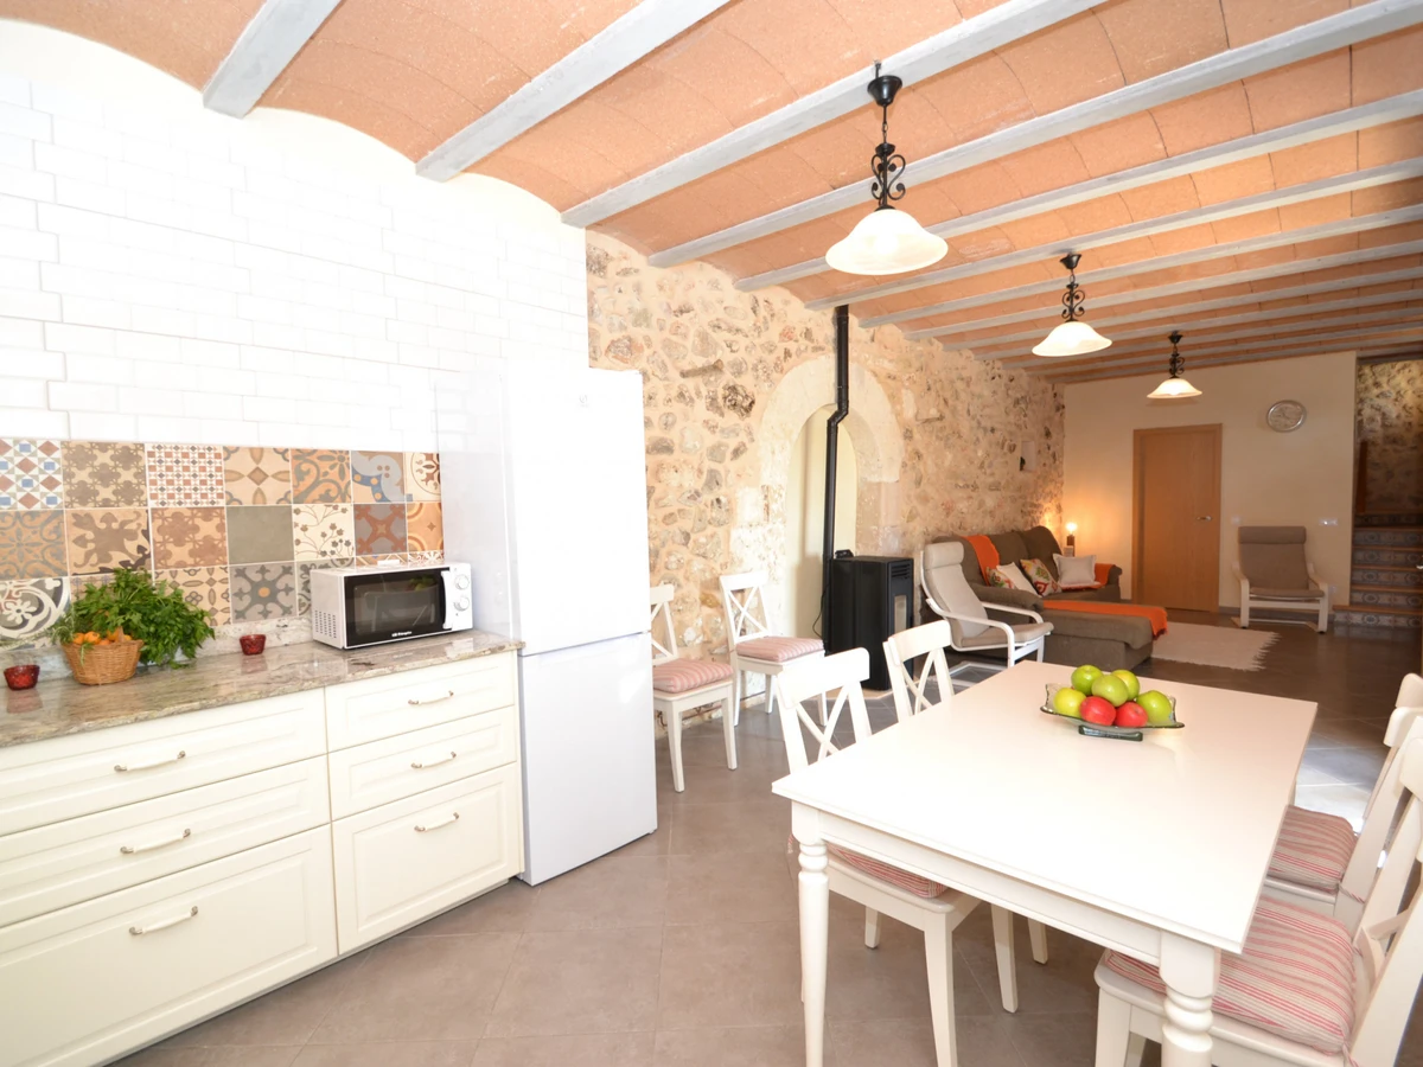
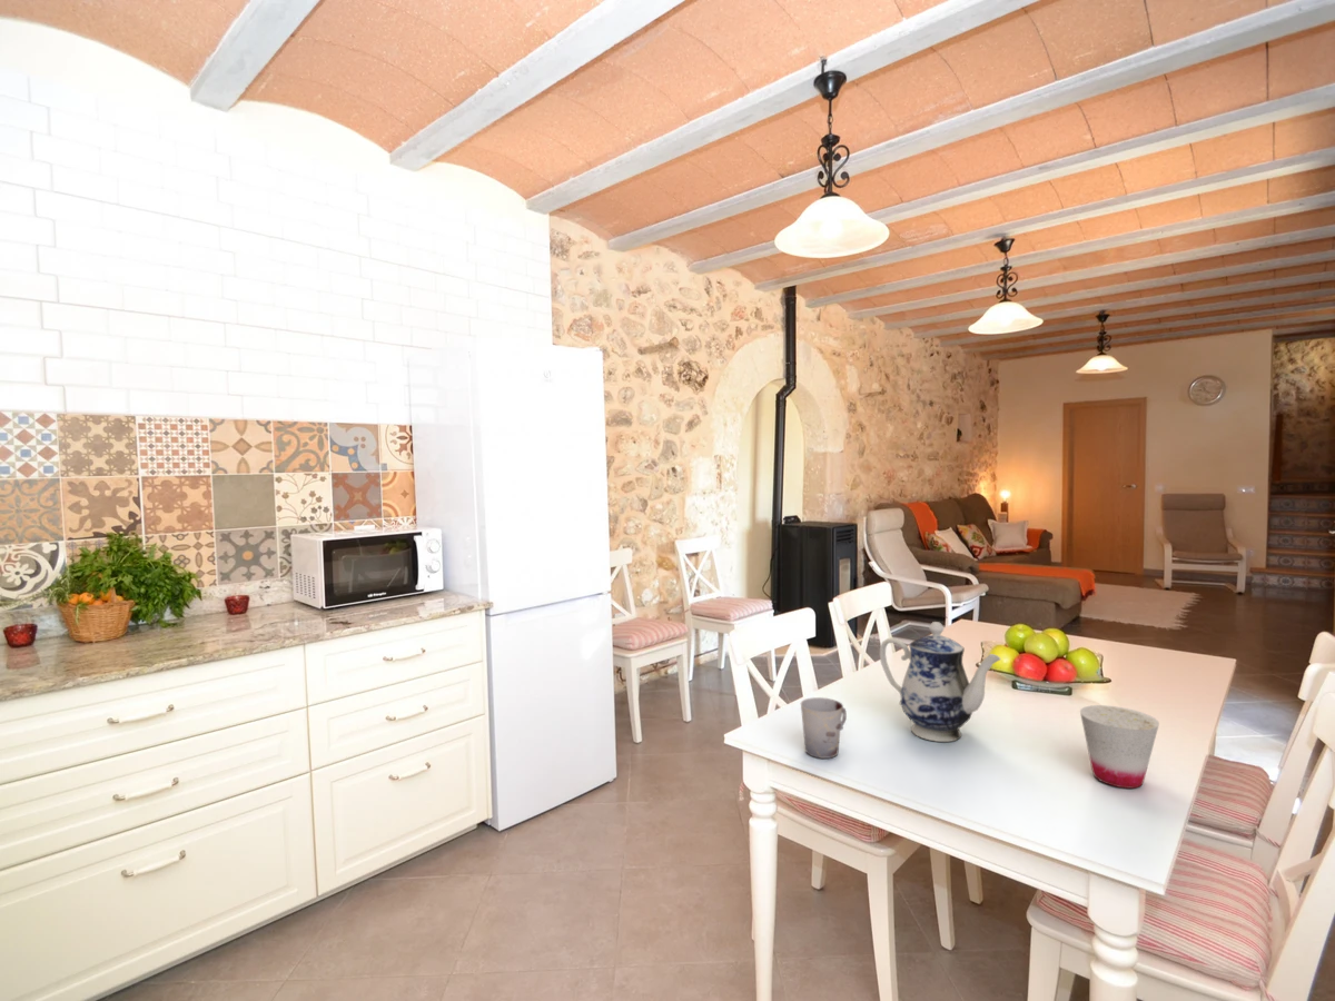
+ teapot [879,621,1001,743]
+ cup [800,696,848,760]
+ cup [1079,704,1160,790]
